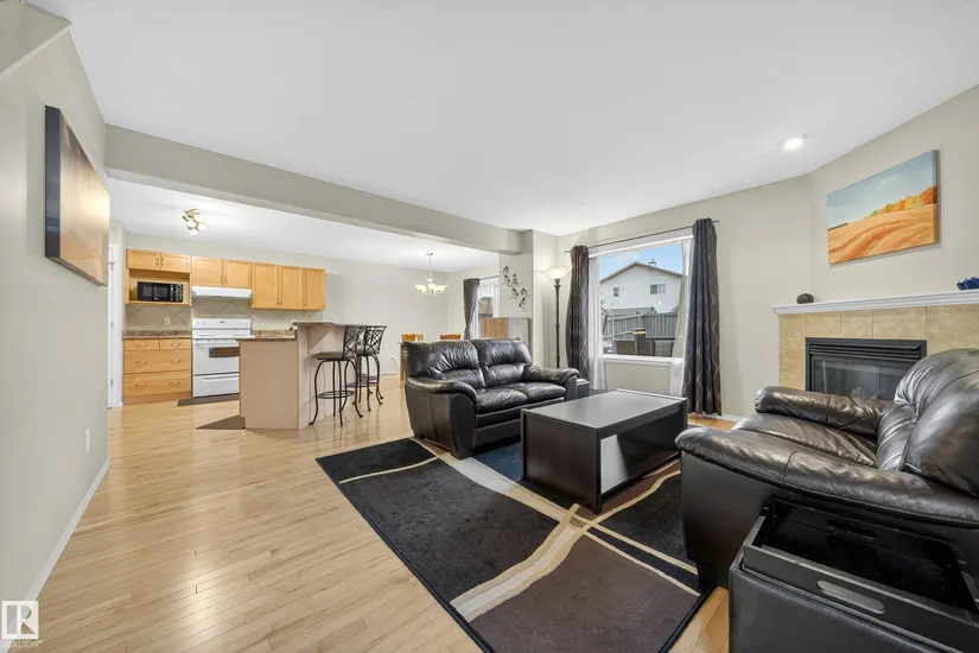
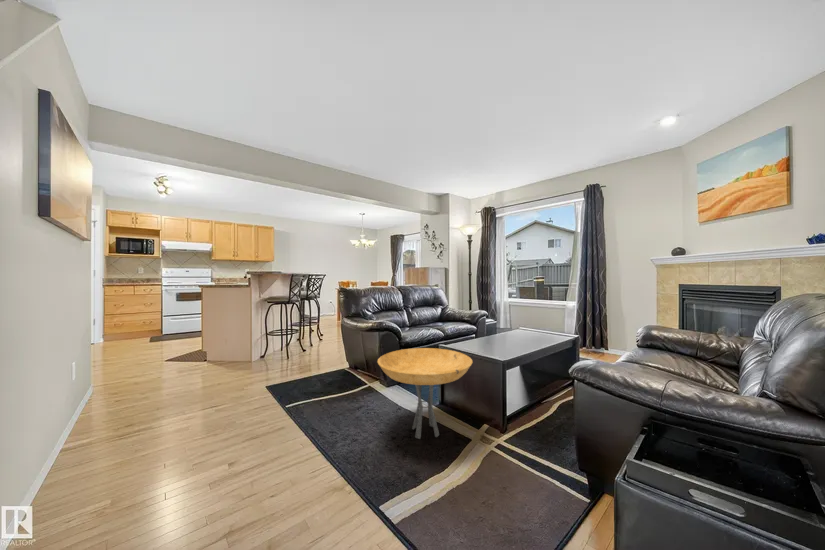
+ side table [377,347,474,440]
